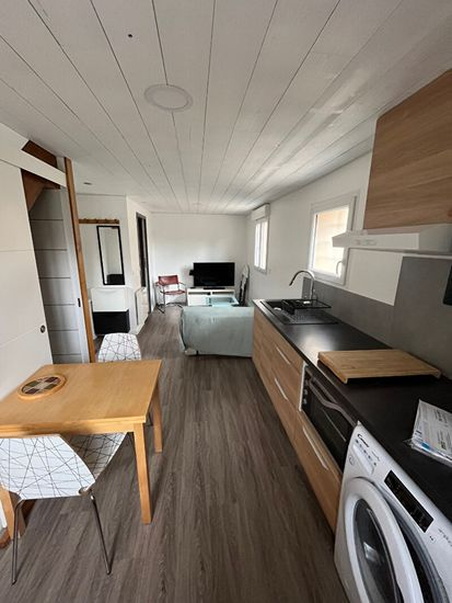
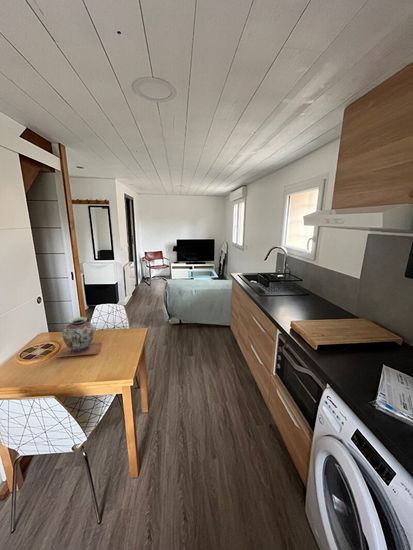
+ decorative vase [55,316,104,358]
